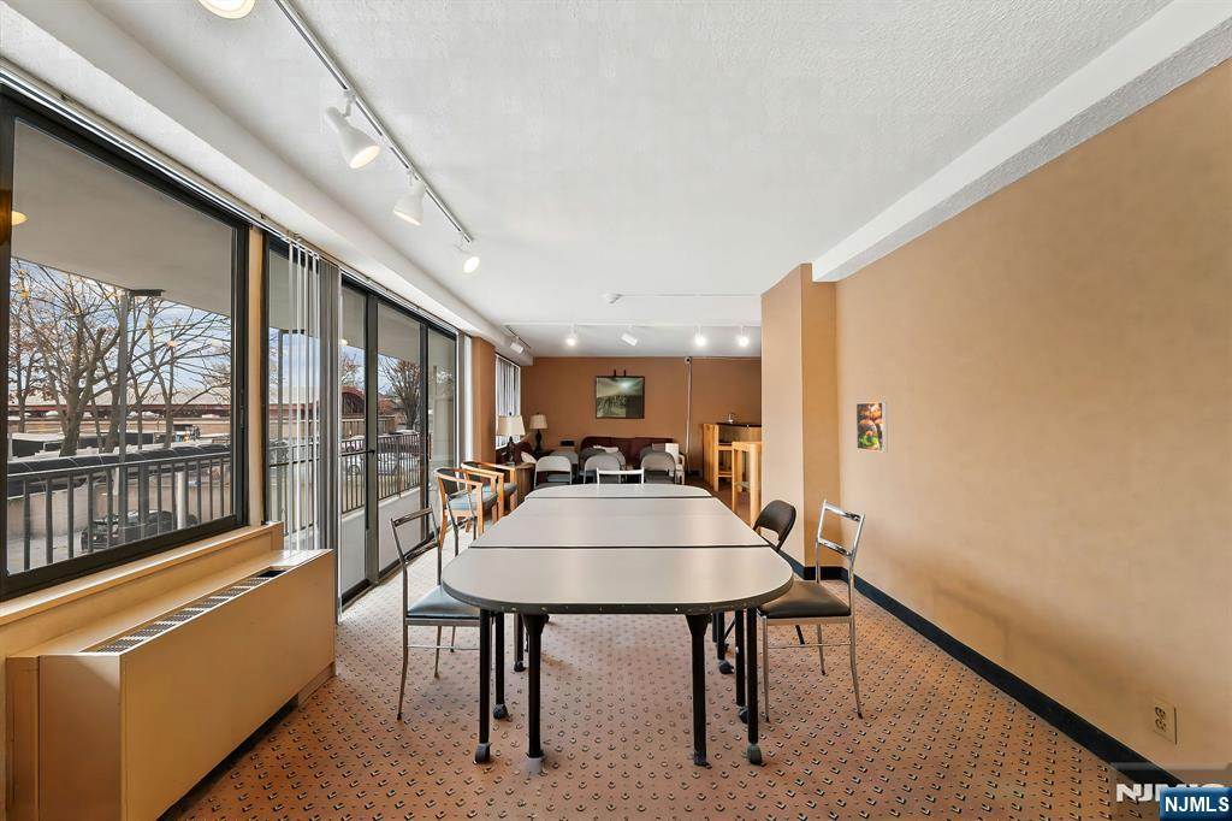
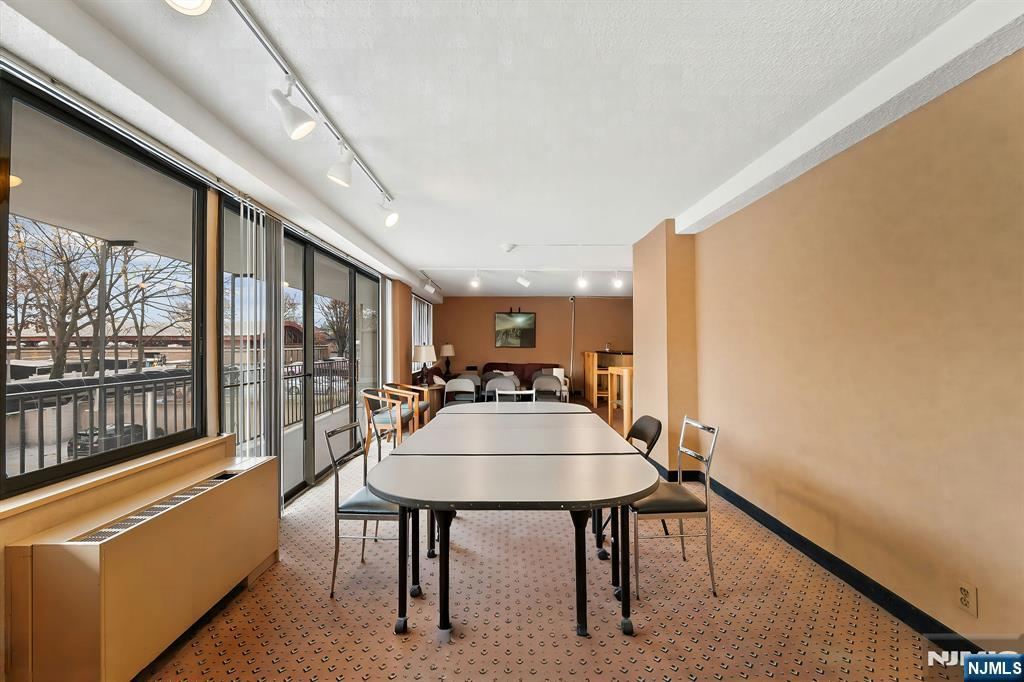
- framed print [855,401,888,454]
